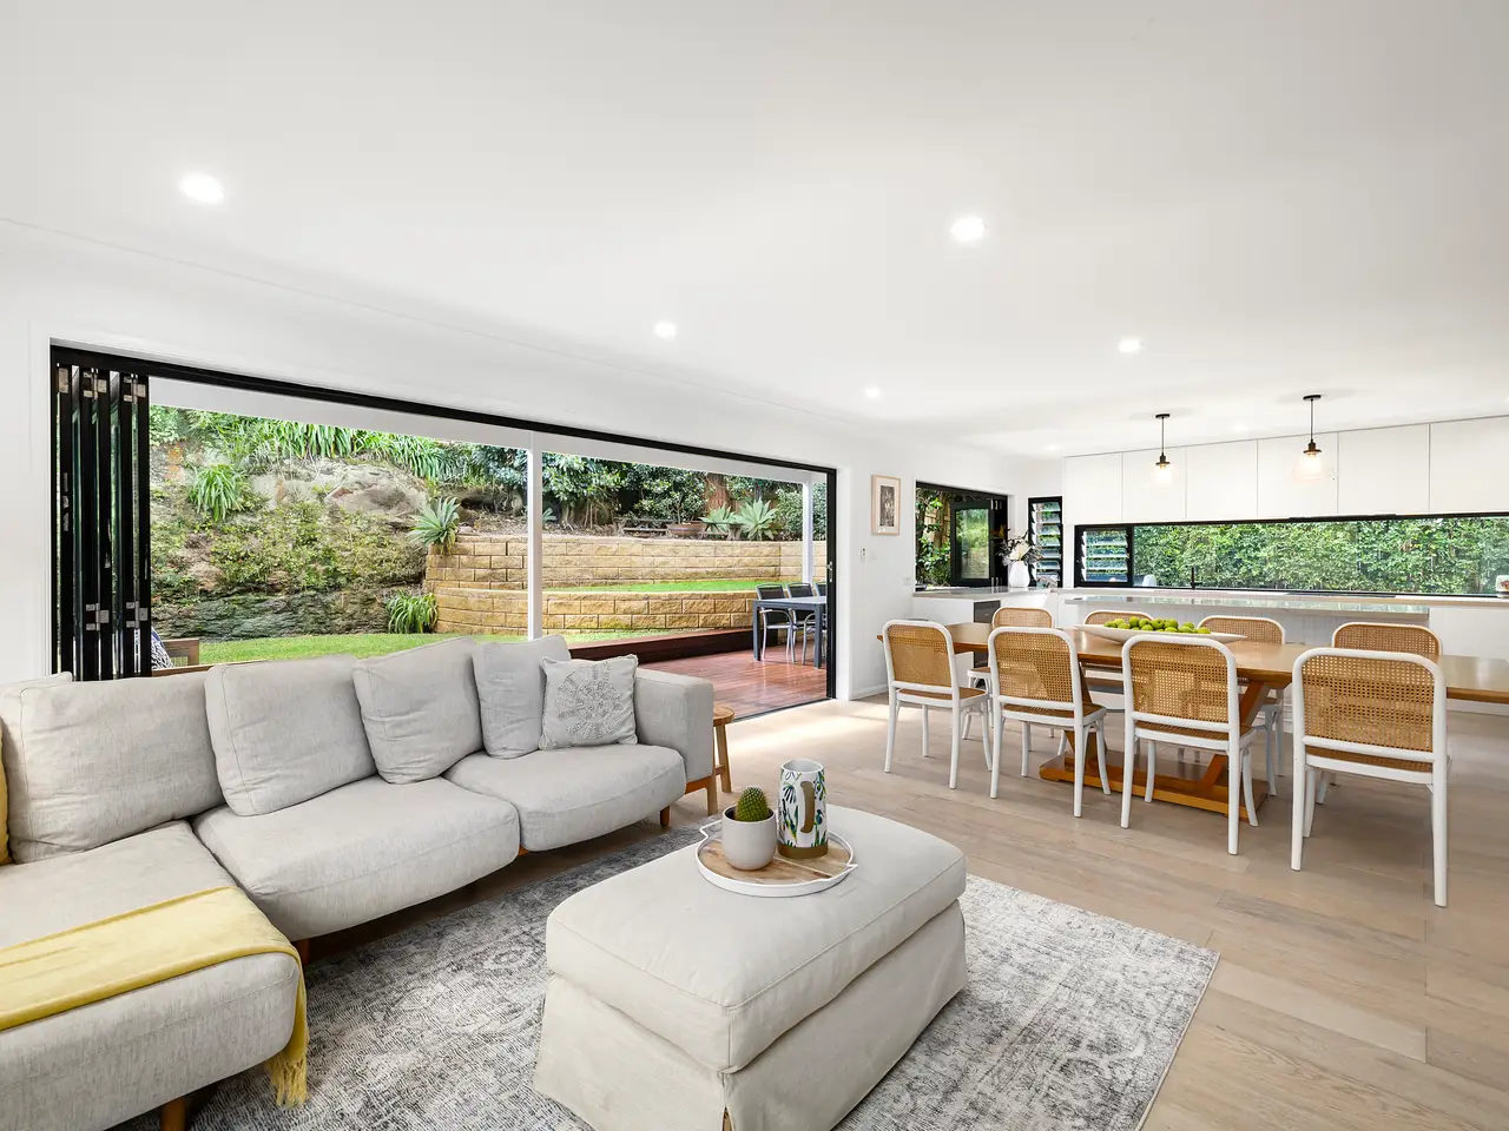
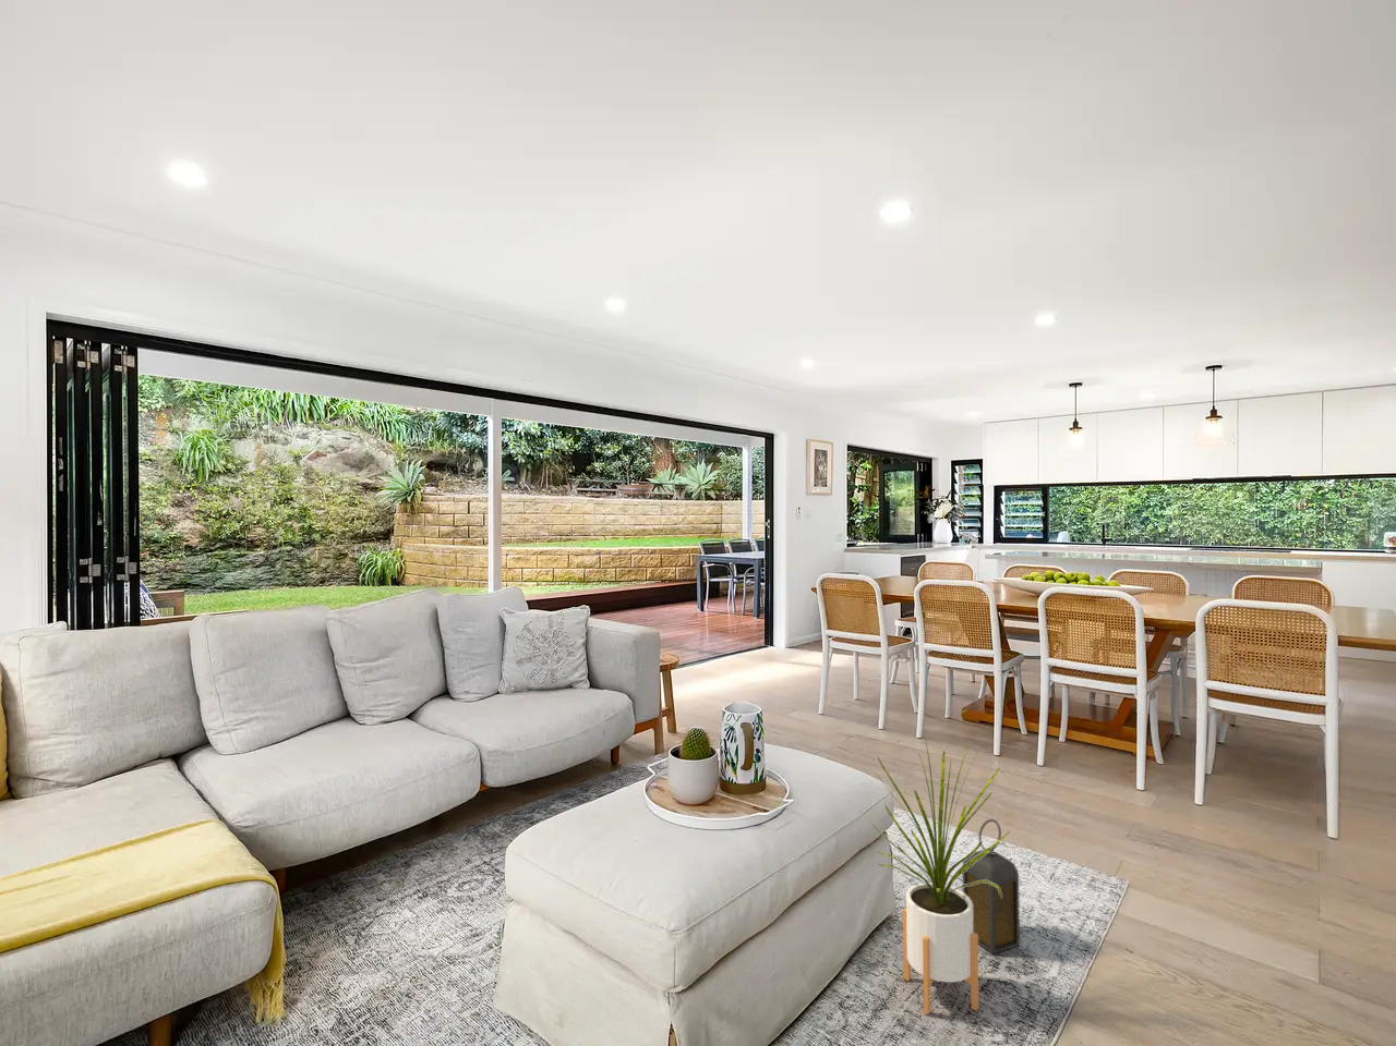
+ lantern [961,819,1021,956]
+ house plant [872,737,1011,1015]
